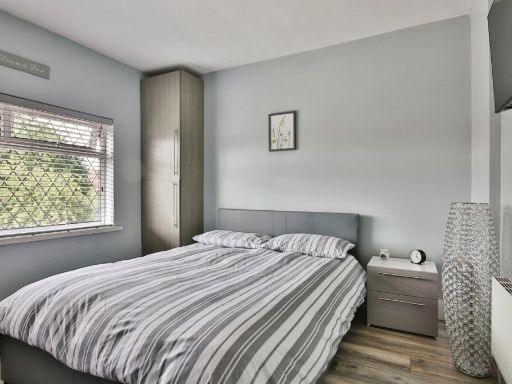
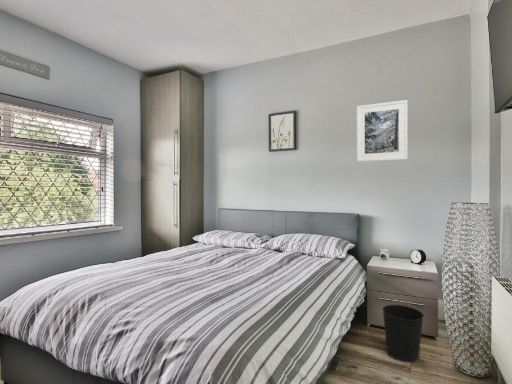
+ wastebasket [381,304,425,364]
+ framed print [356,99,409,163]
